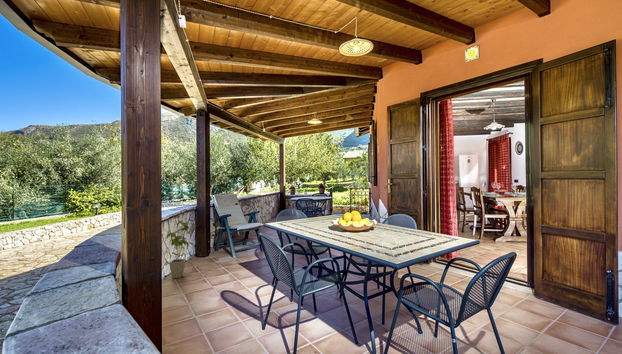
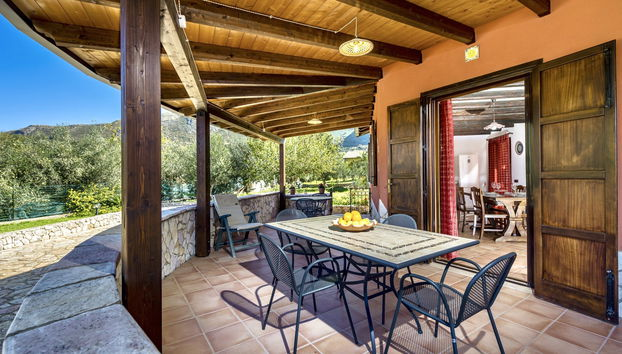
- house plant [166,221,197,279]
